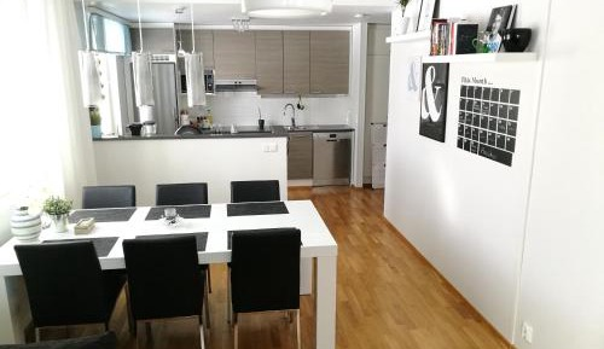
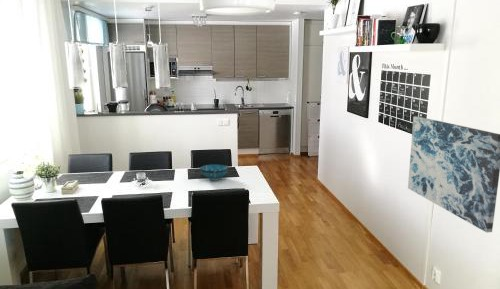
+ decorative bowl [199,163,230,181]
+ wall art [407,116,500,234]
